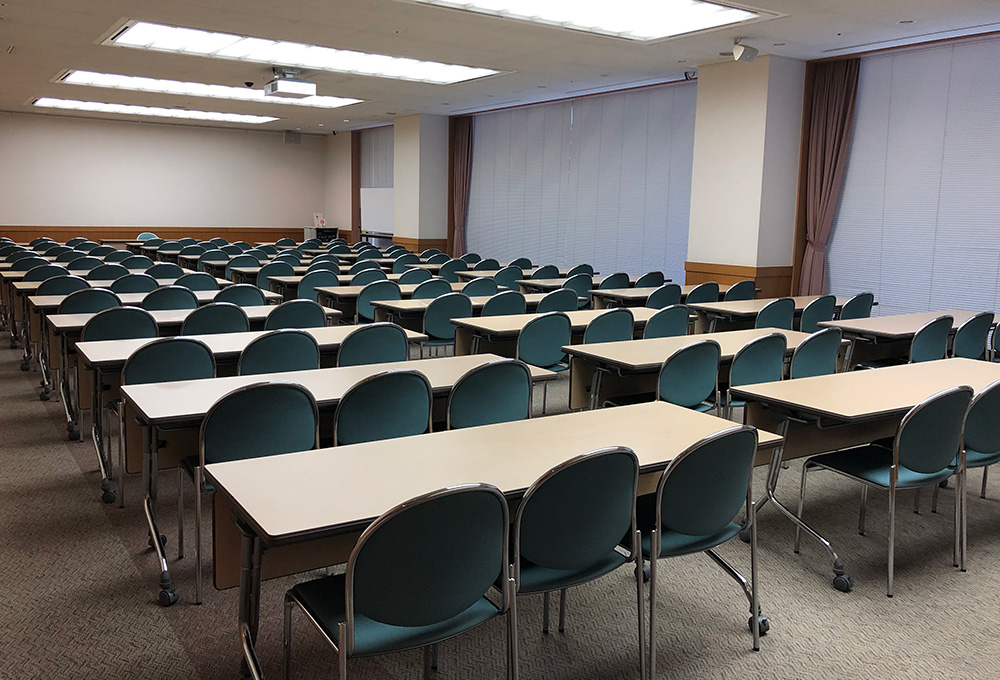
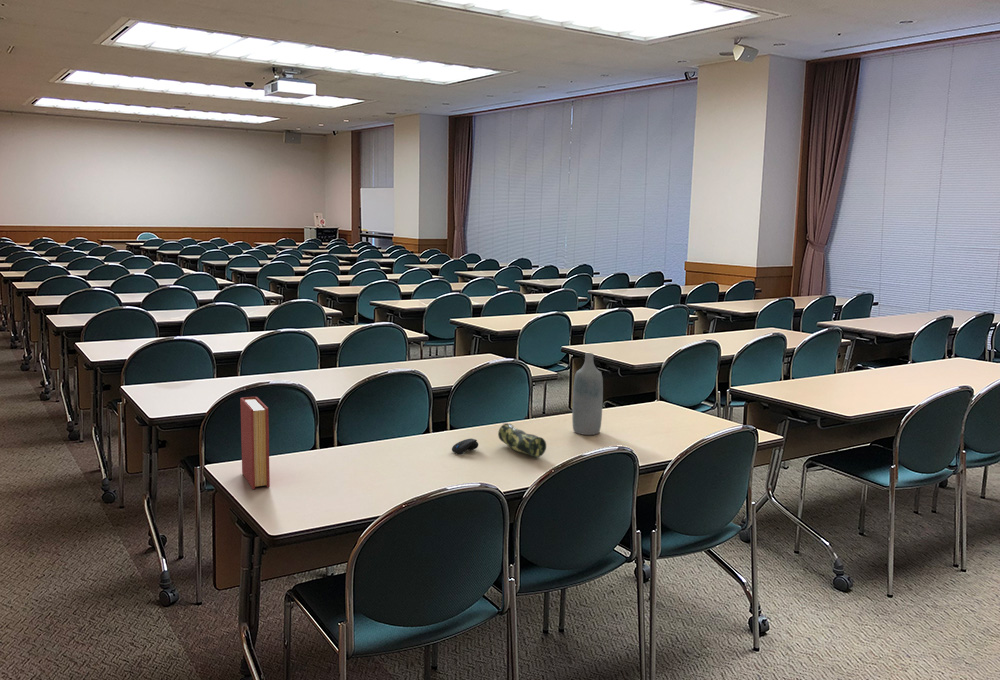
+ pencil case [497,422,547,458]
+ book [239,396,271,490]
+ computer mouse [451,438,479,455]
+ bottle [571,352,604,436]
